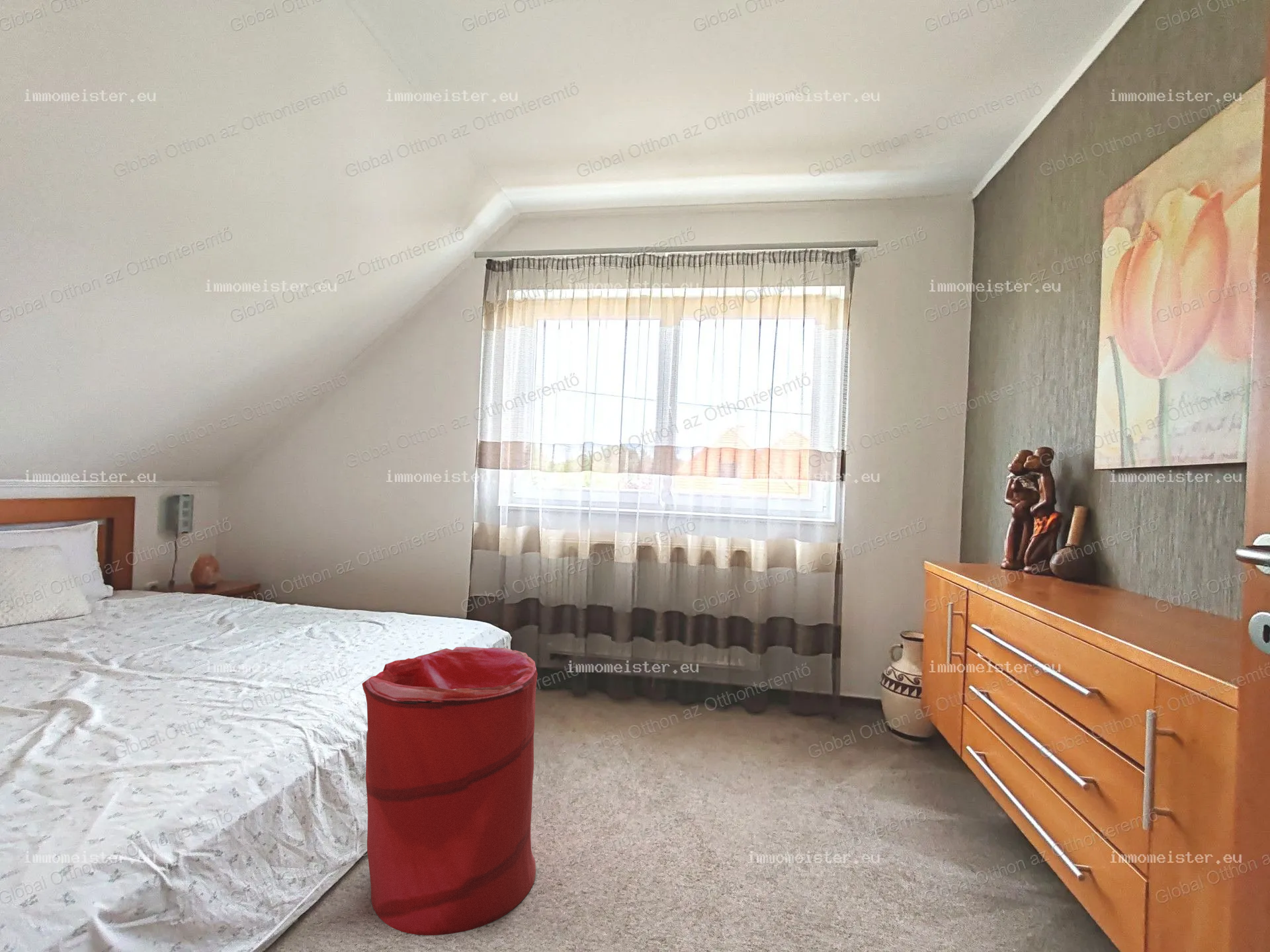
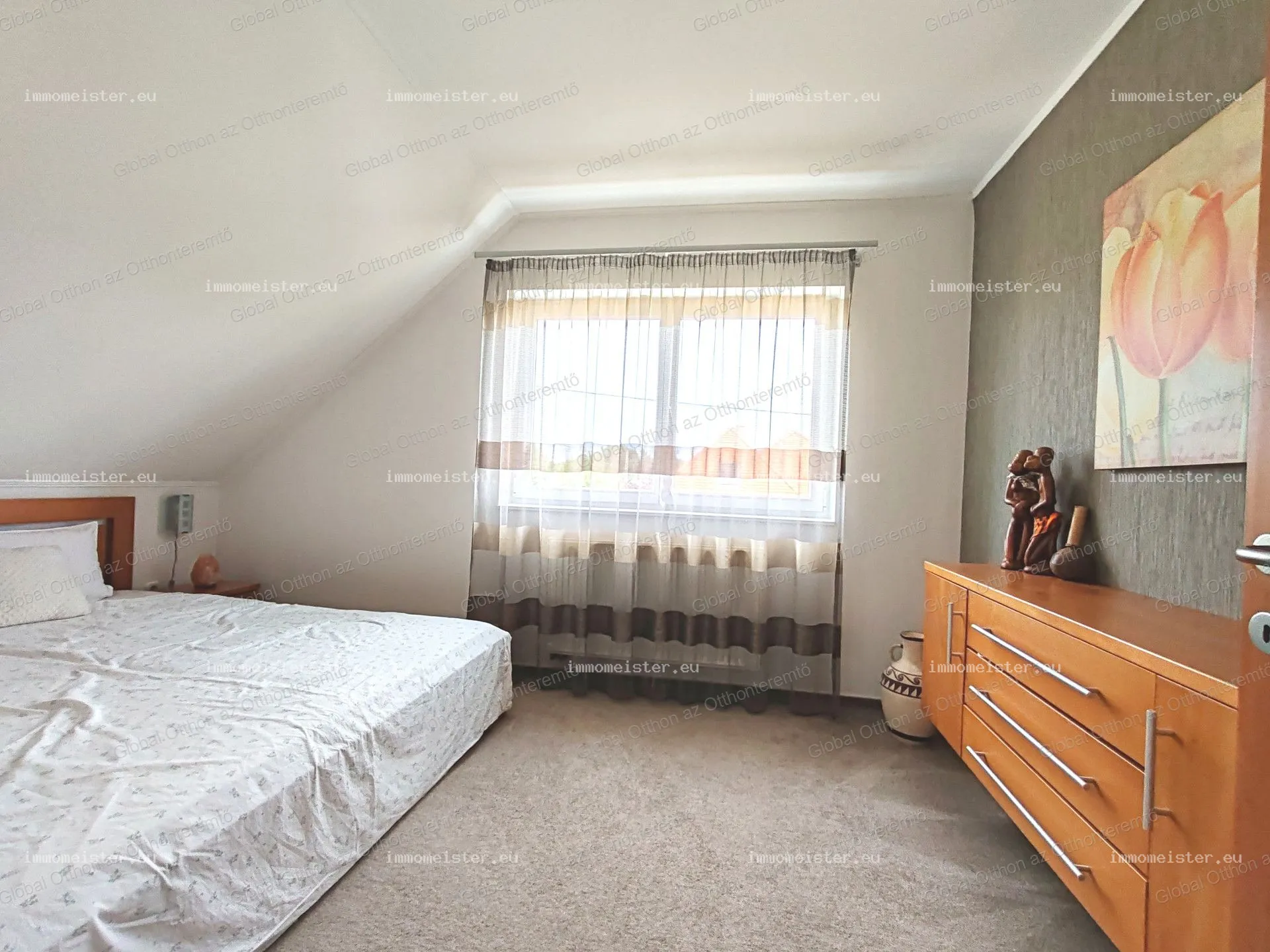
- laundry hamper [362,646,538,936]
